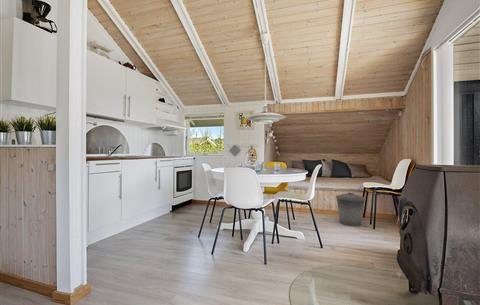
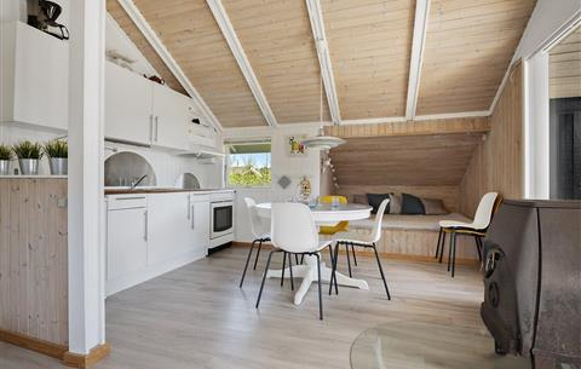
- trash can [335,192,366,227]
